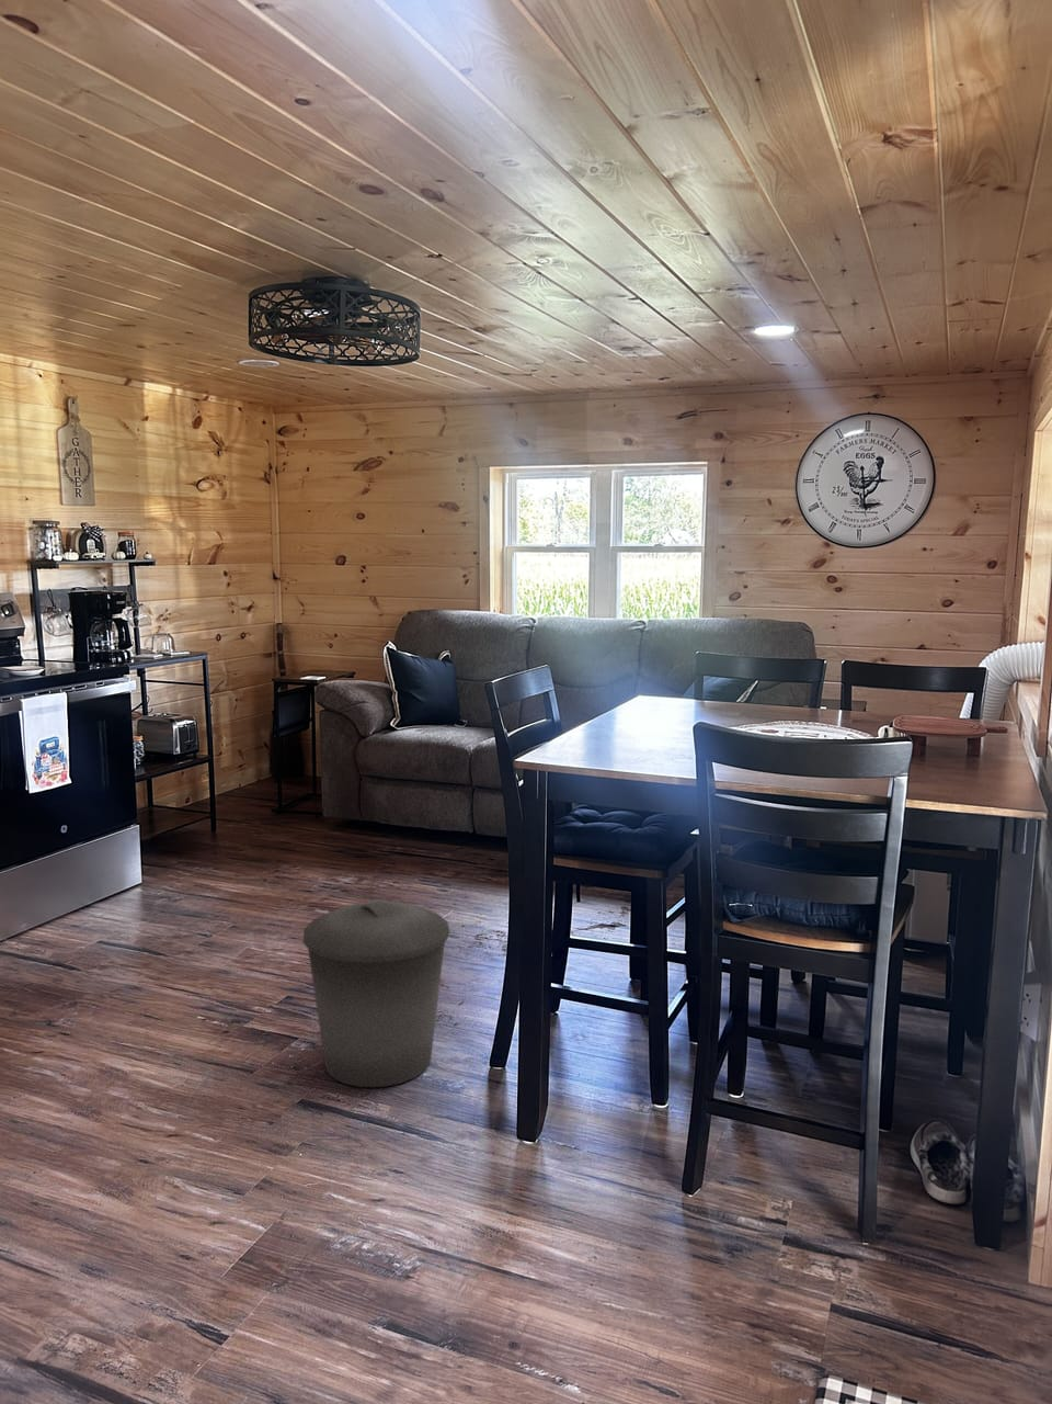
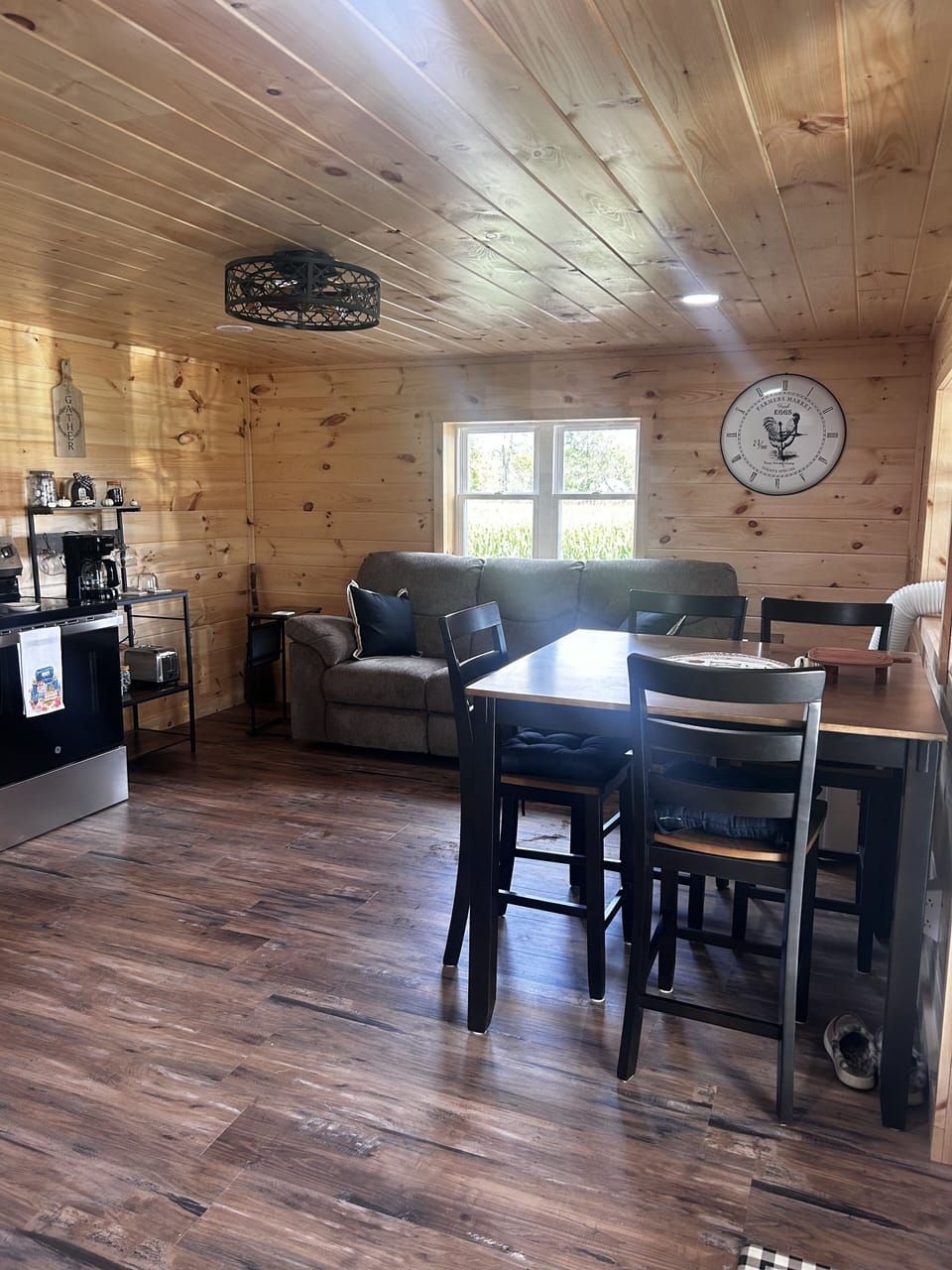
- trash can [302,901,452,1088]
